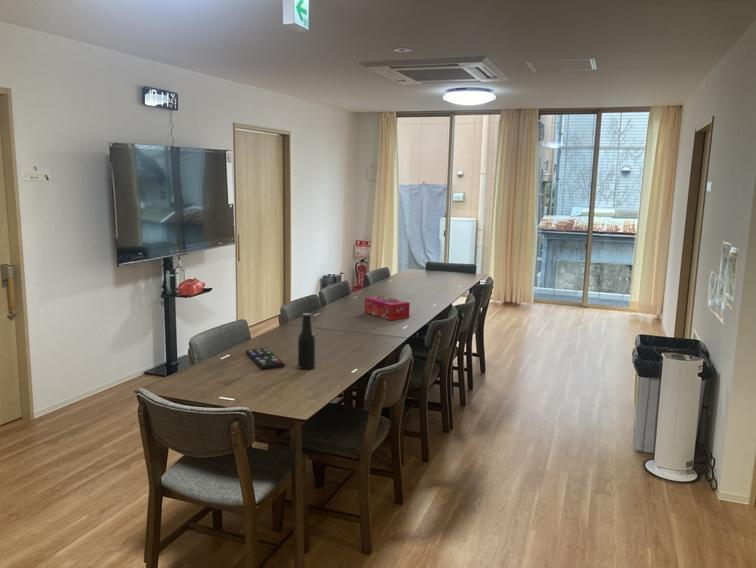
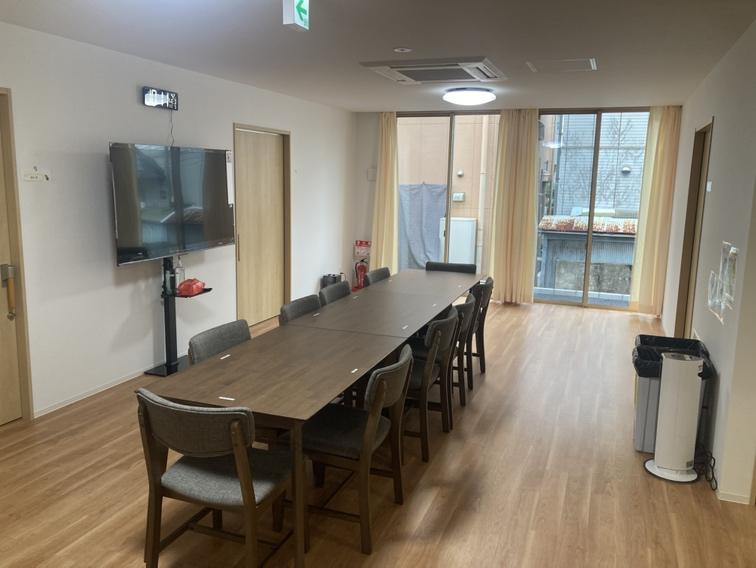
- beer bottle [297,312,316,370]
- remote control [245,347,286,370]
- tissue box [364,295,411,321]
